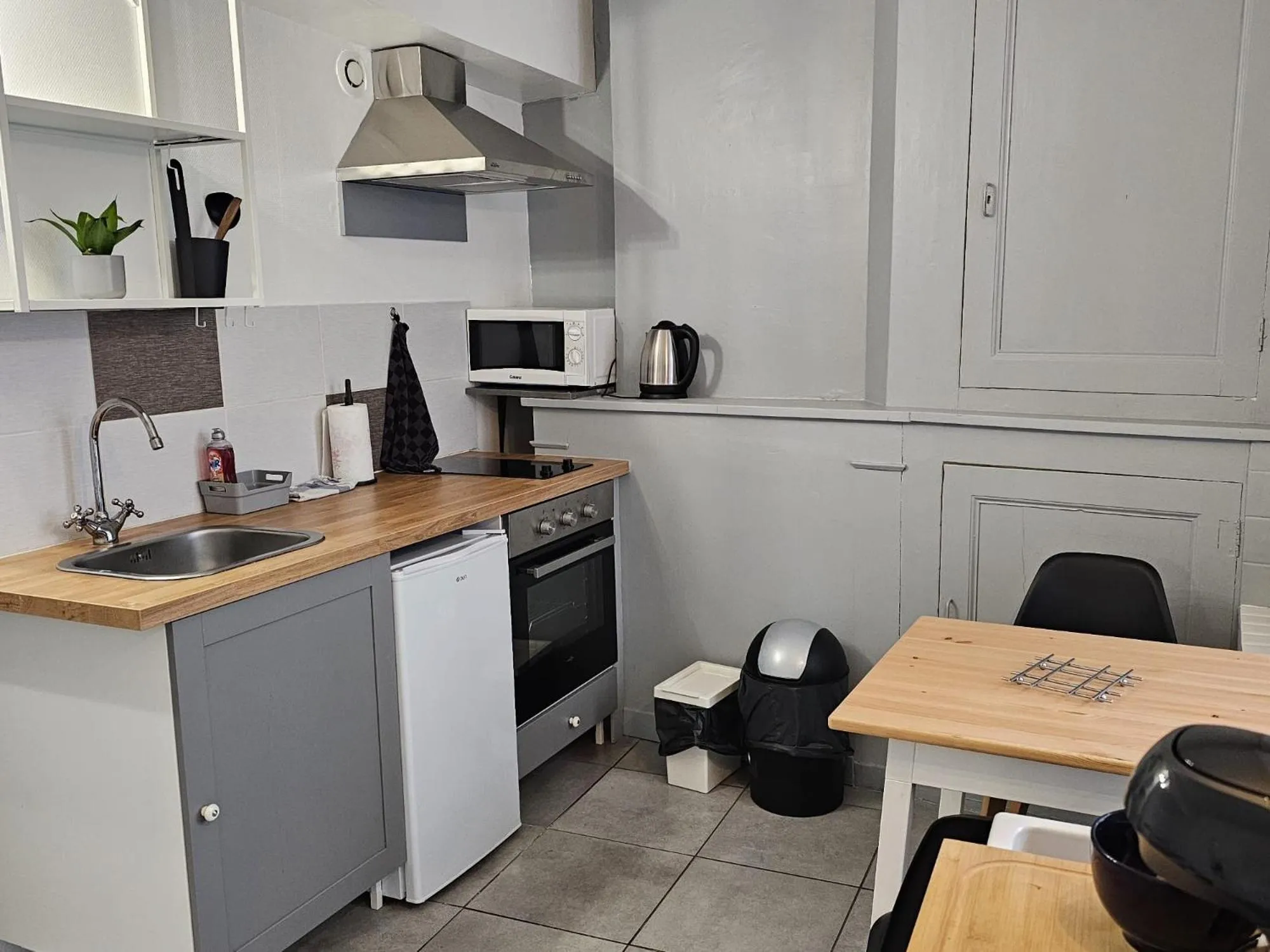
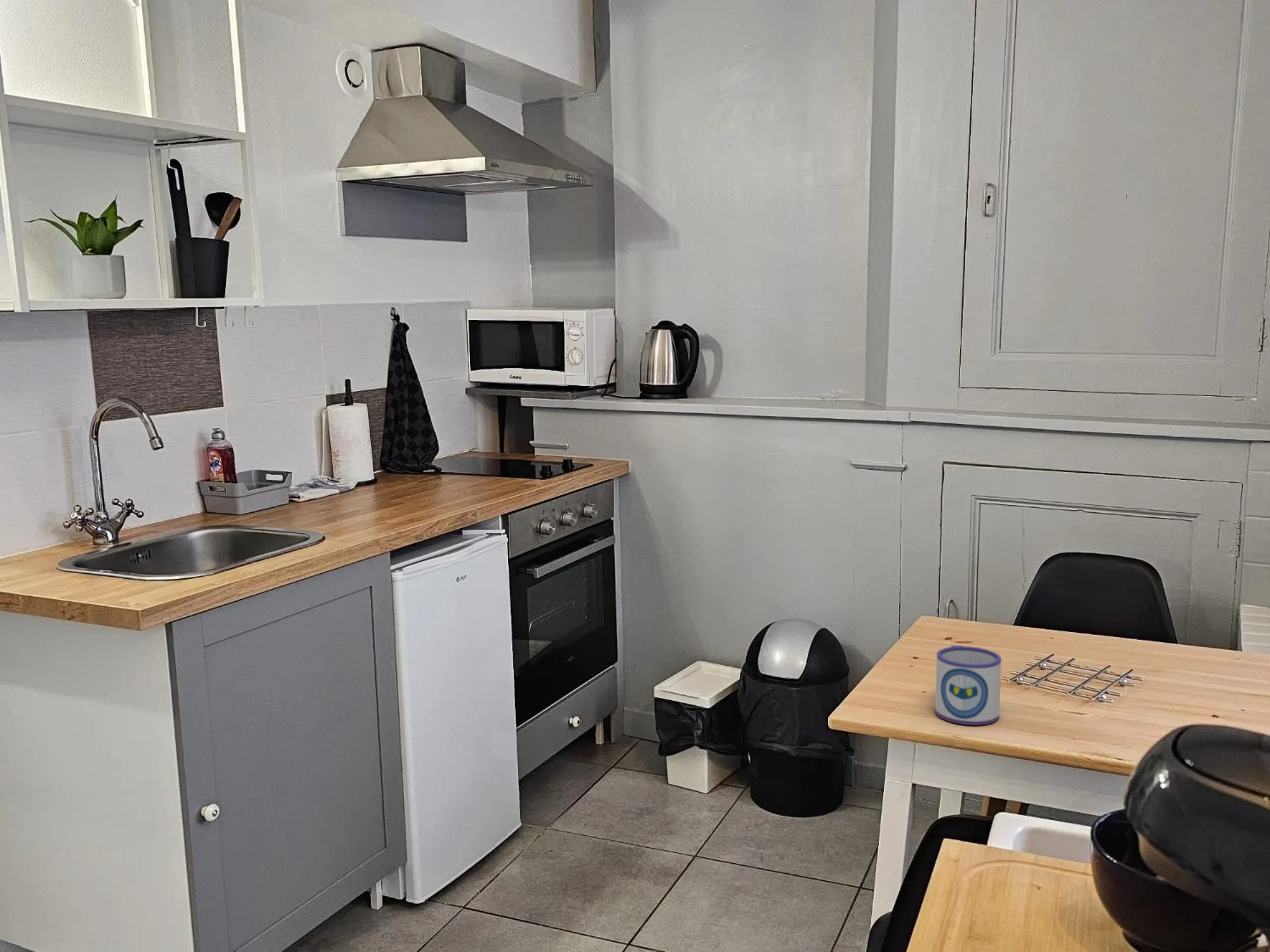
+ mug [935,645,1002,726]
